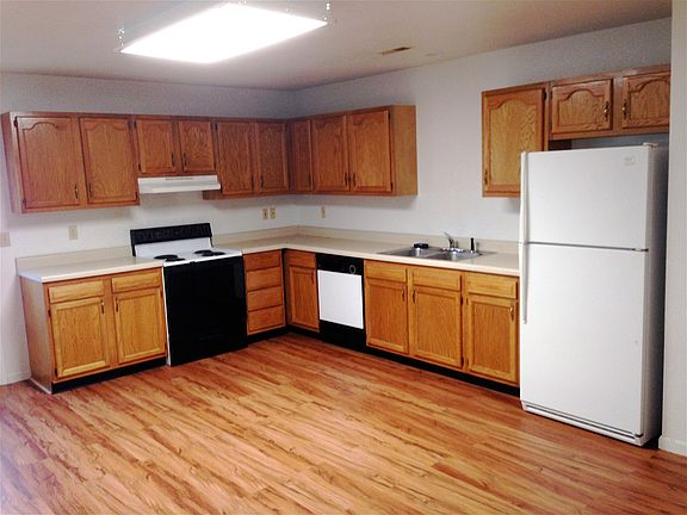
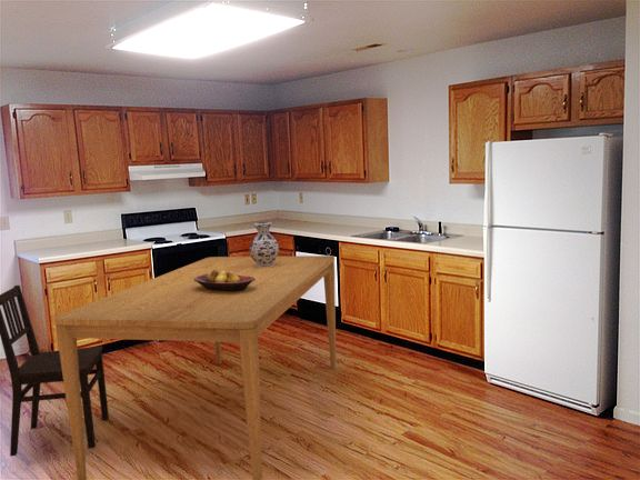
+ vase [249,221,280,268]
+ dining table [53,254,337,480]
+ dining chair [0,284,110,458]
+ fruit bowl [193,270,256,292]
